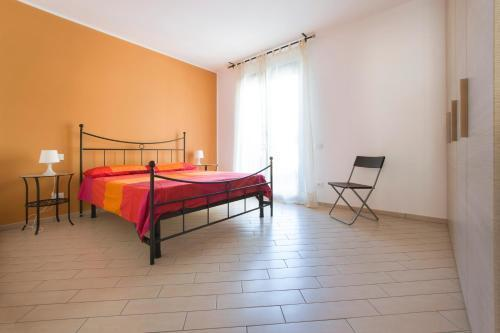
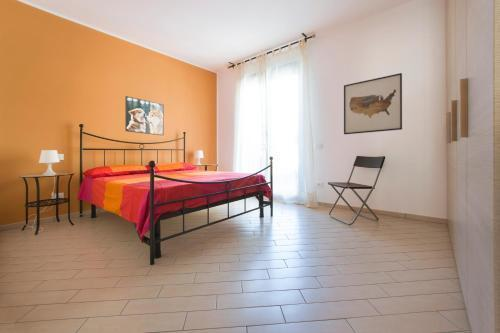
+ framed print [124,95,165,136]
+ wall art [343,72,403,135]
